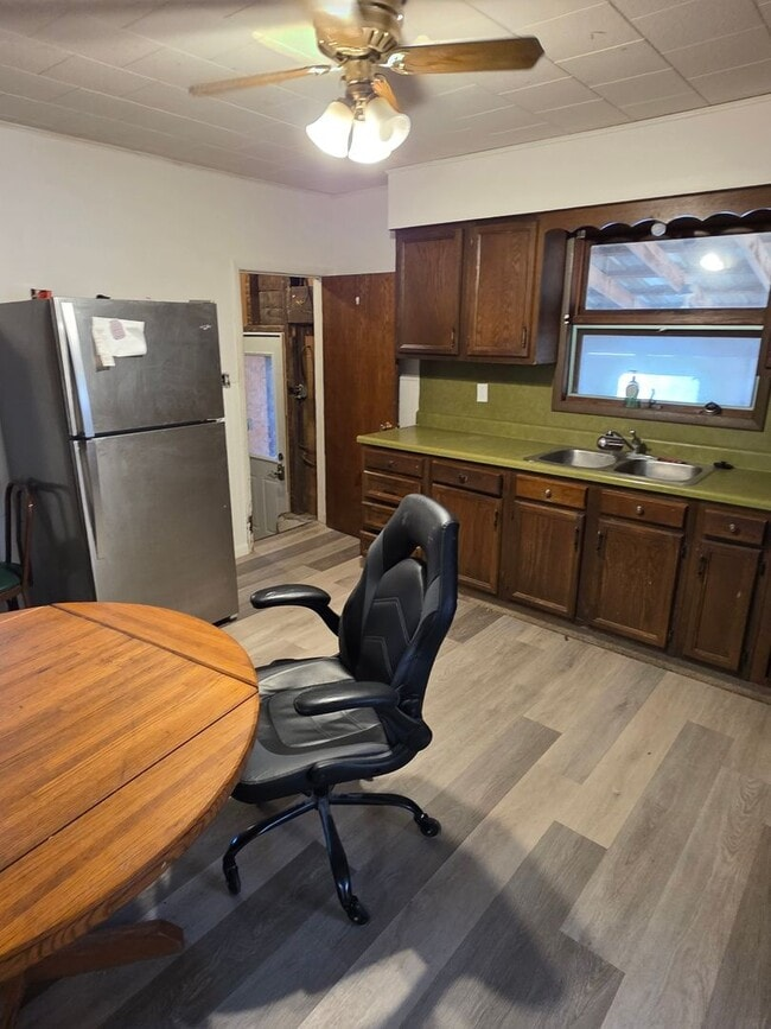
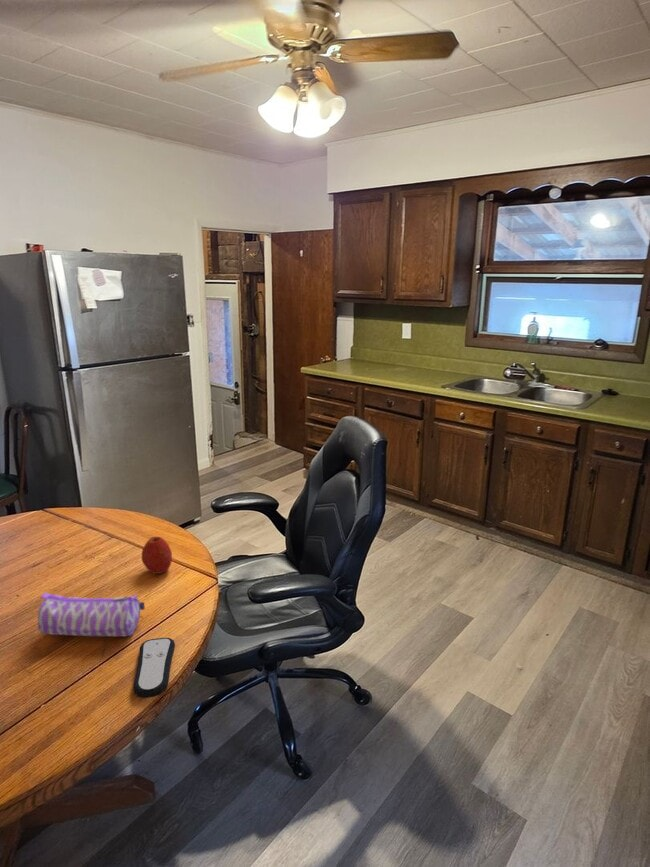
+ pencil case [37,591,146,638]
+ remote control [132,637,176,699]
+ apple [141,536,173,575]
